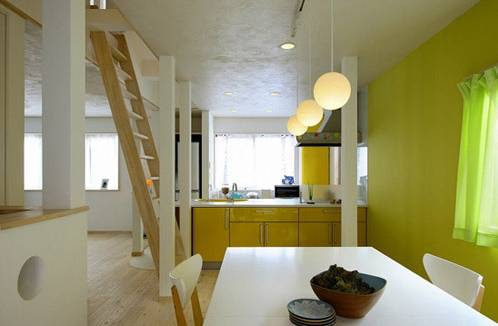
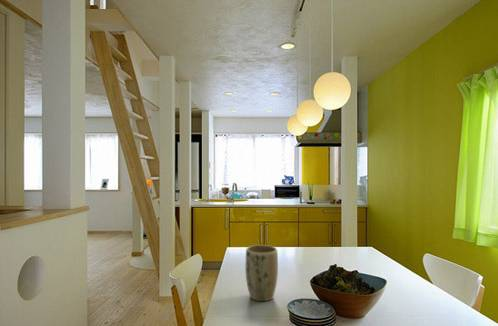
+ plant pot [245,244,279,302]
